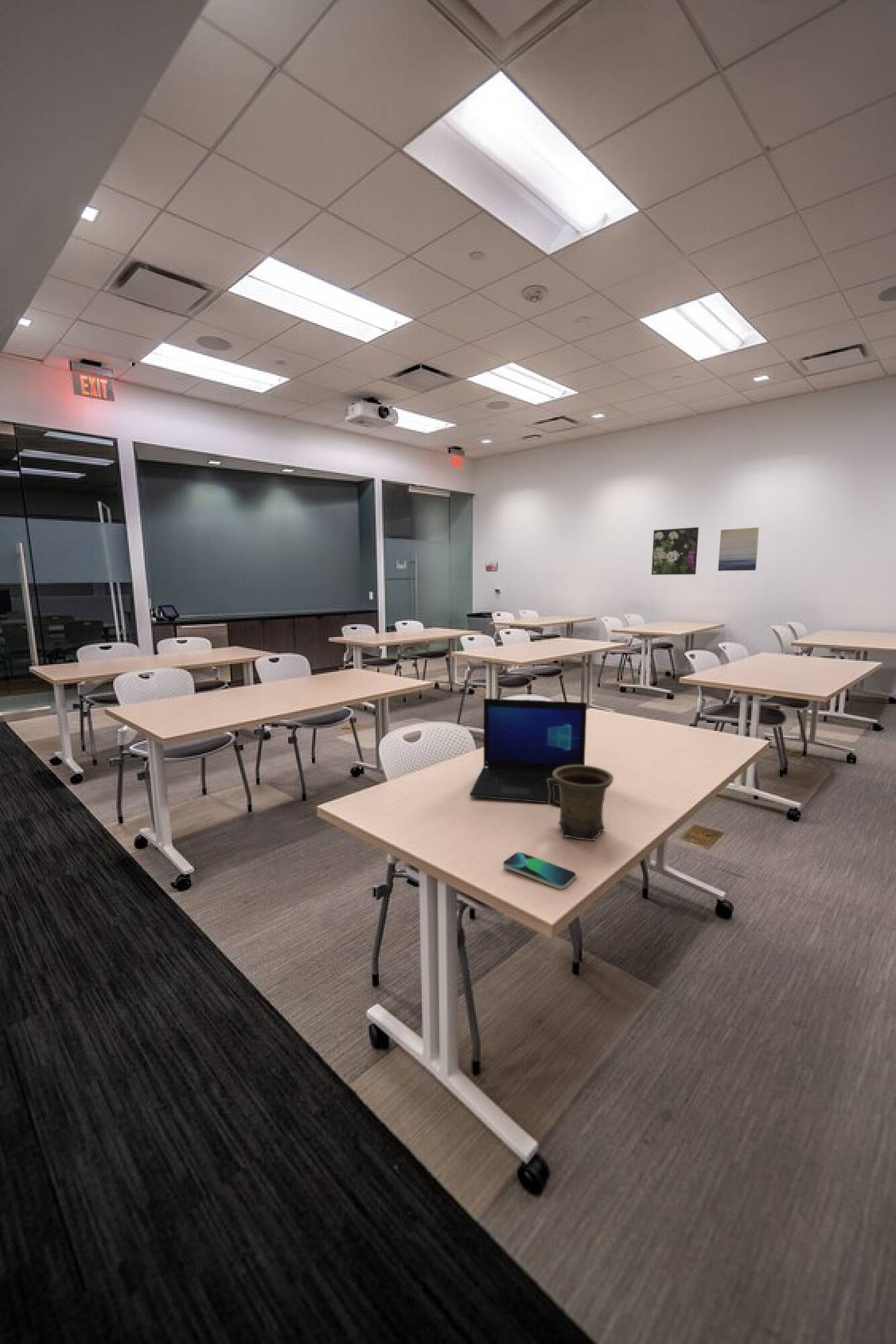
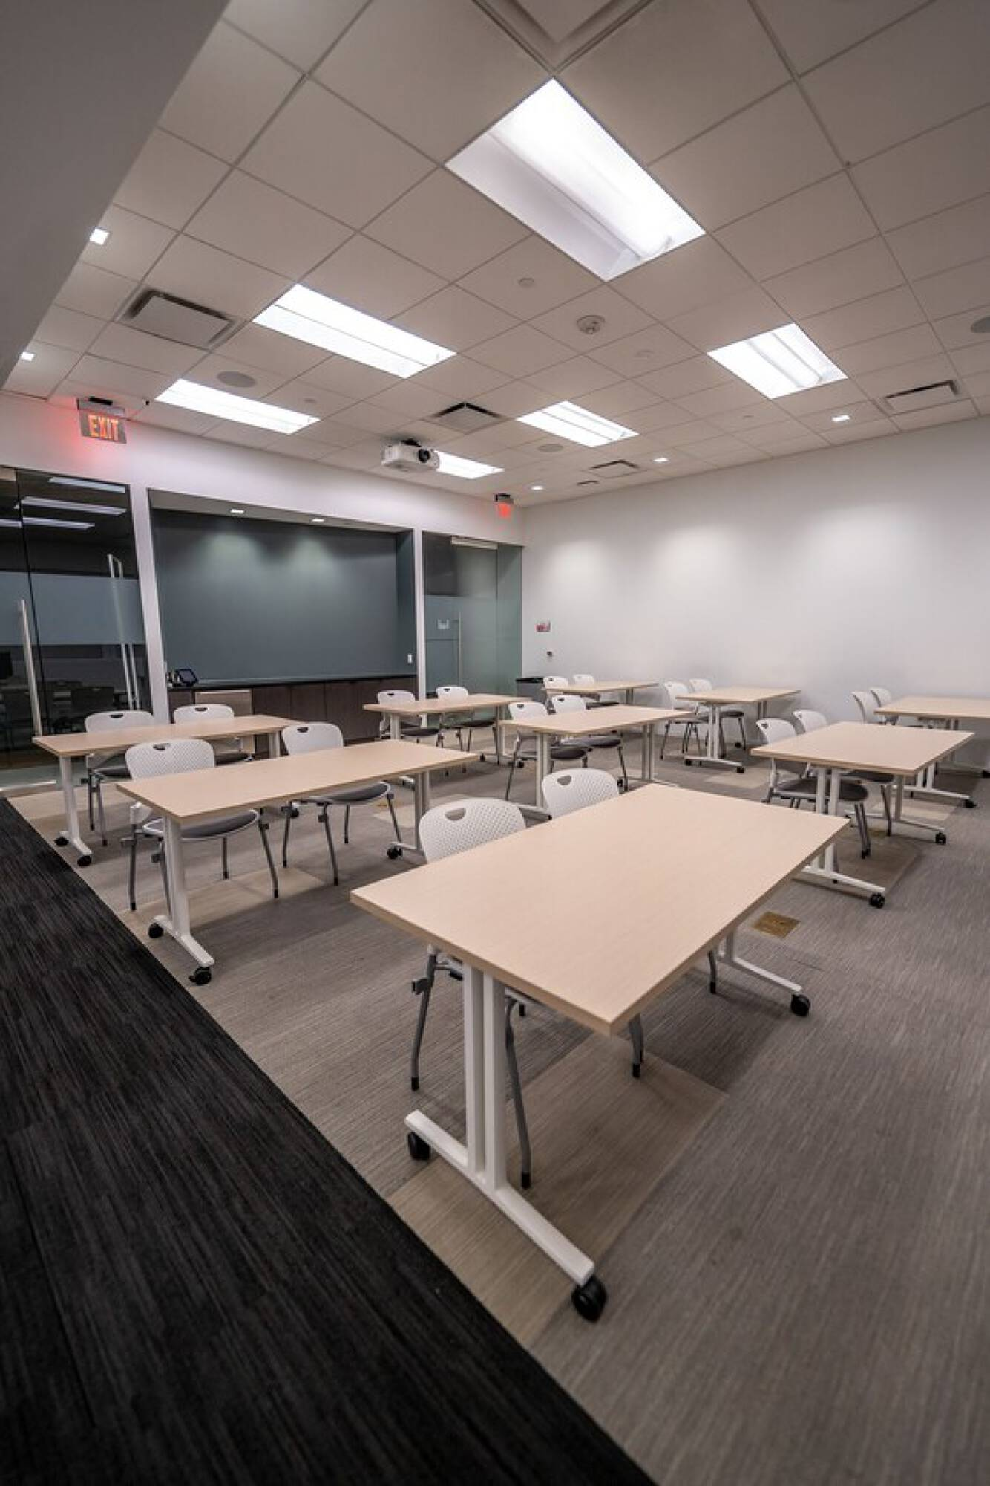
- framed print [651,526,699,575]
- wall art [717,527,760,572]
- laptop [469,698,588,804]
- smartphone [502,851,577,890]
- mug [547,765,614,841]
